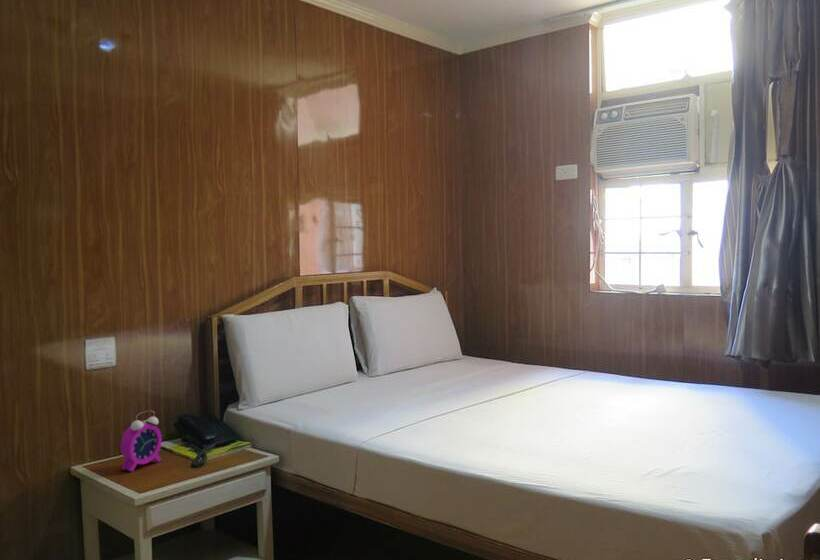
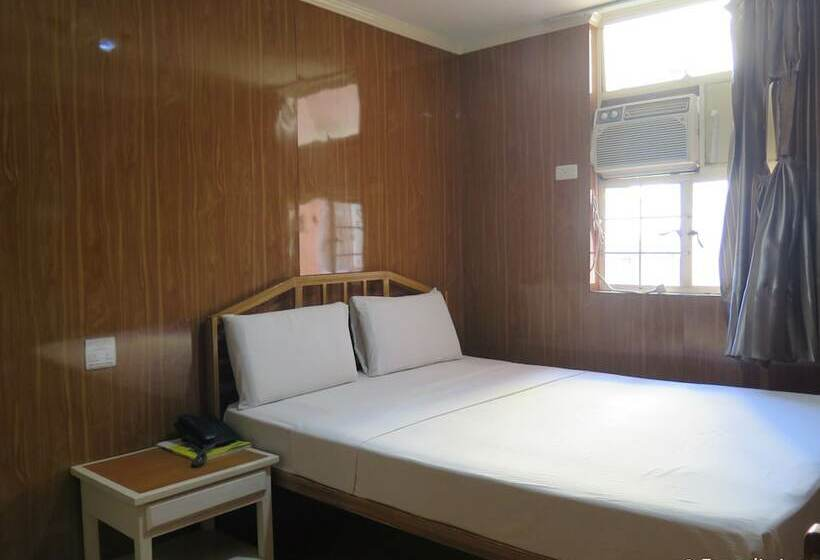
- alarm clock [119,409,163,473]
